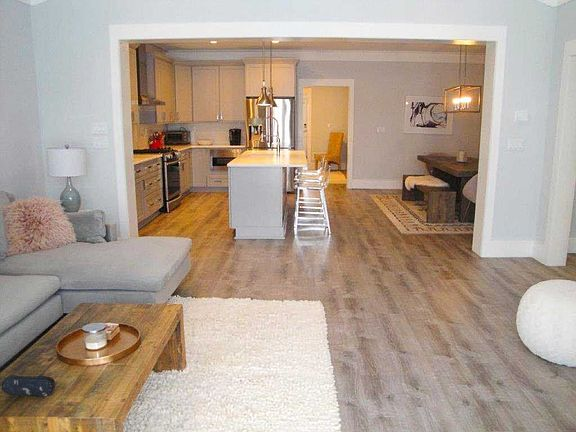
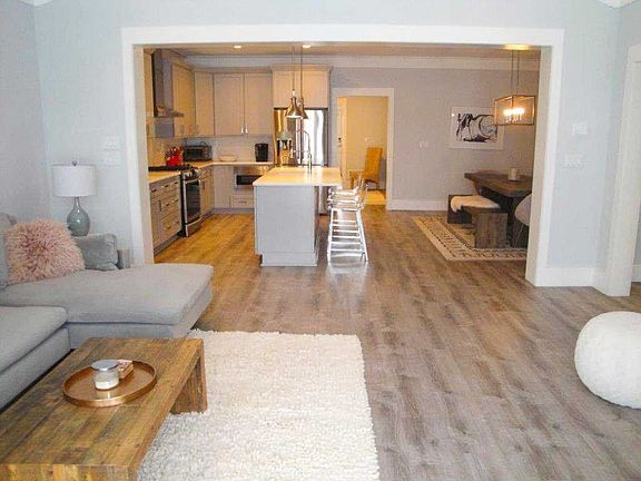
- pencil case [0,374,56,397]
